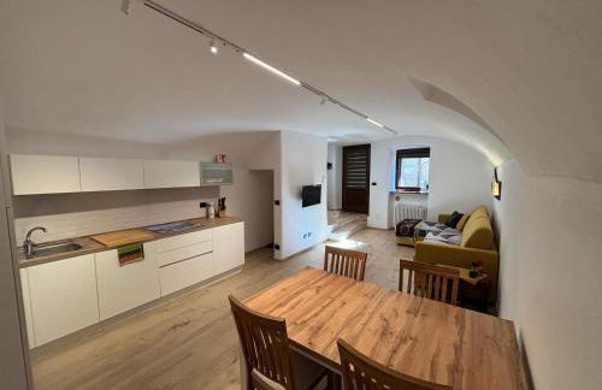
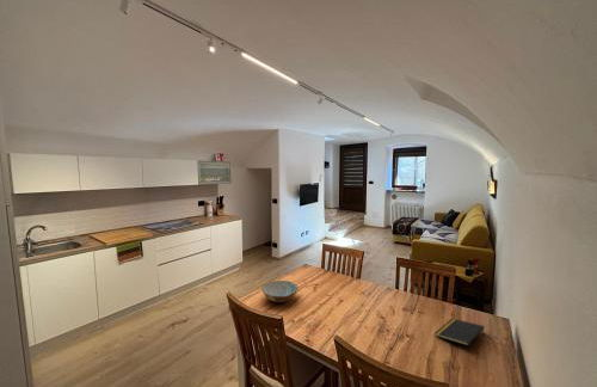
+ bowl [260,280,298,303]
+ notepad [433,318,486,346]
